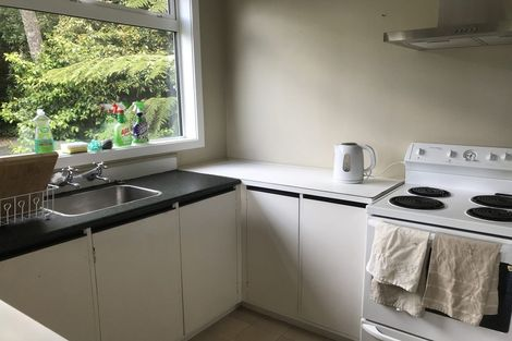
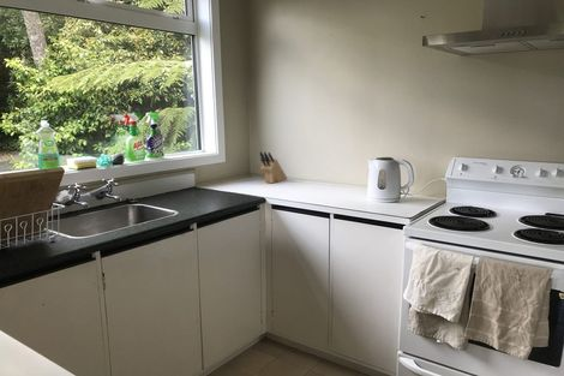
+ knife block [258,150,288,184]
